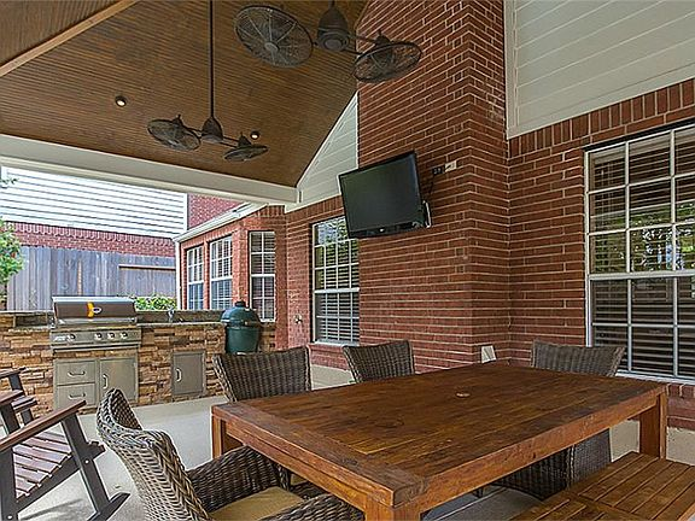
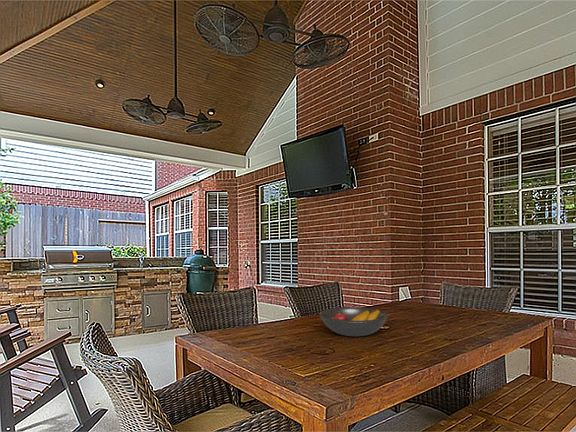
+ fruit bowl [319,306,389,337]
